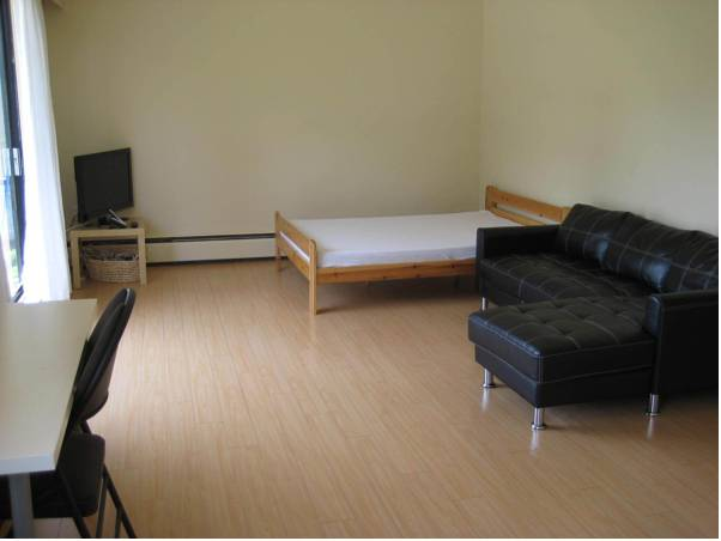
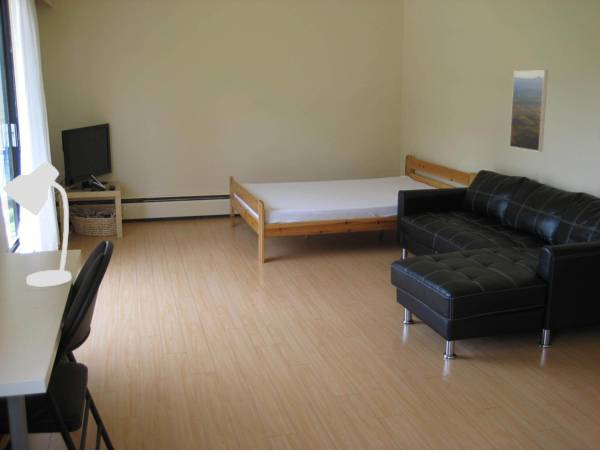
+ desk lamp [2,161,72,287]
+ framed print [509,69,549,153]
